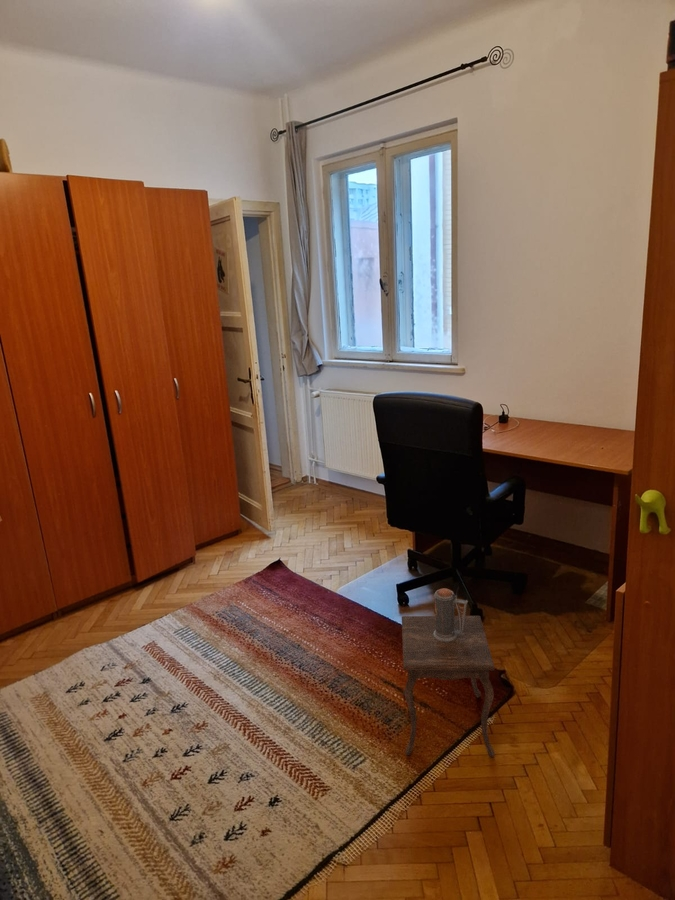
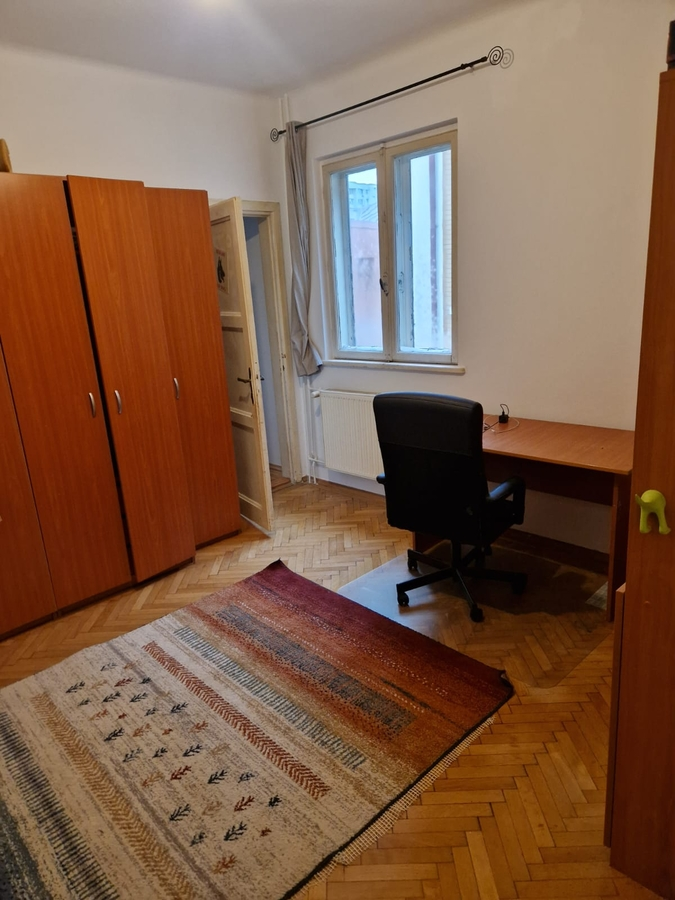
- side table [401,586,496,758]
